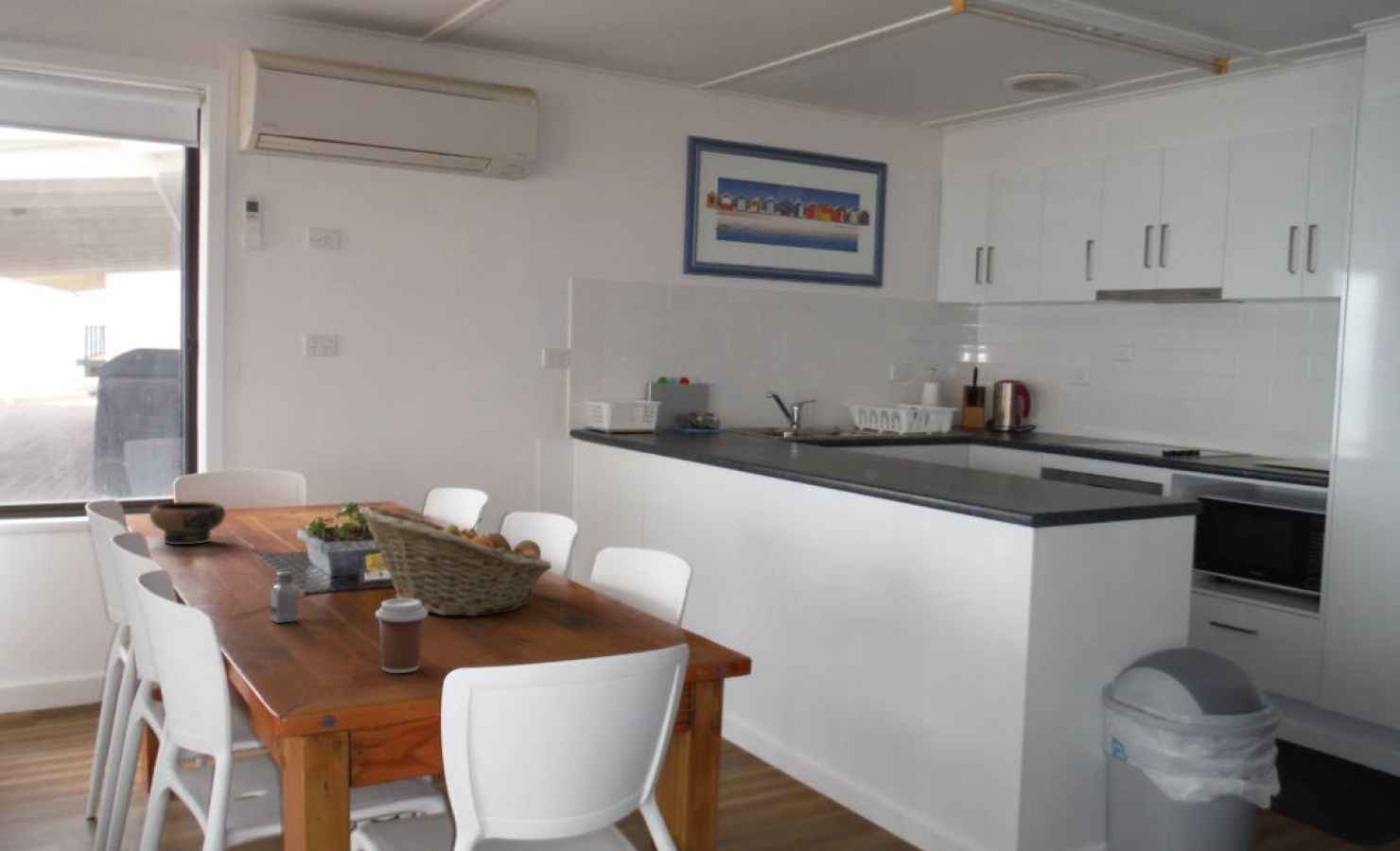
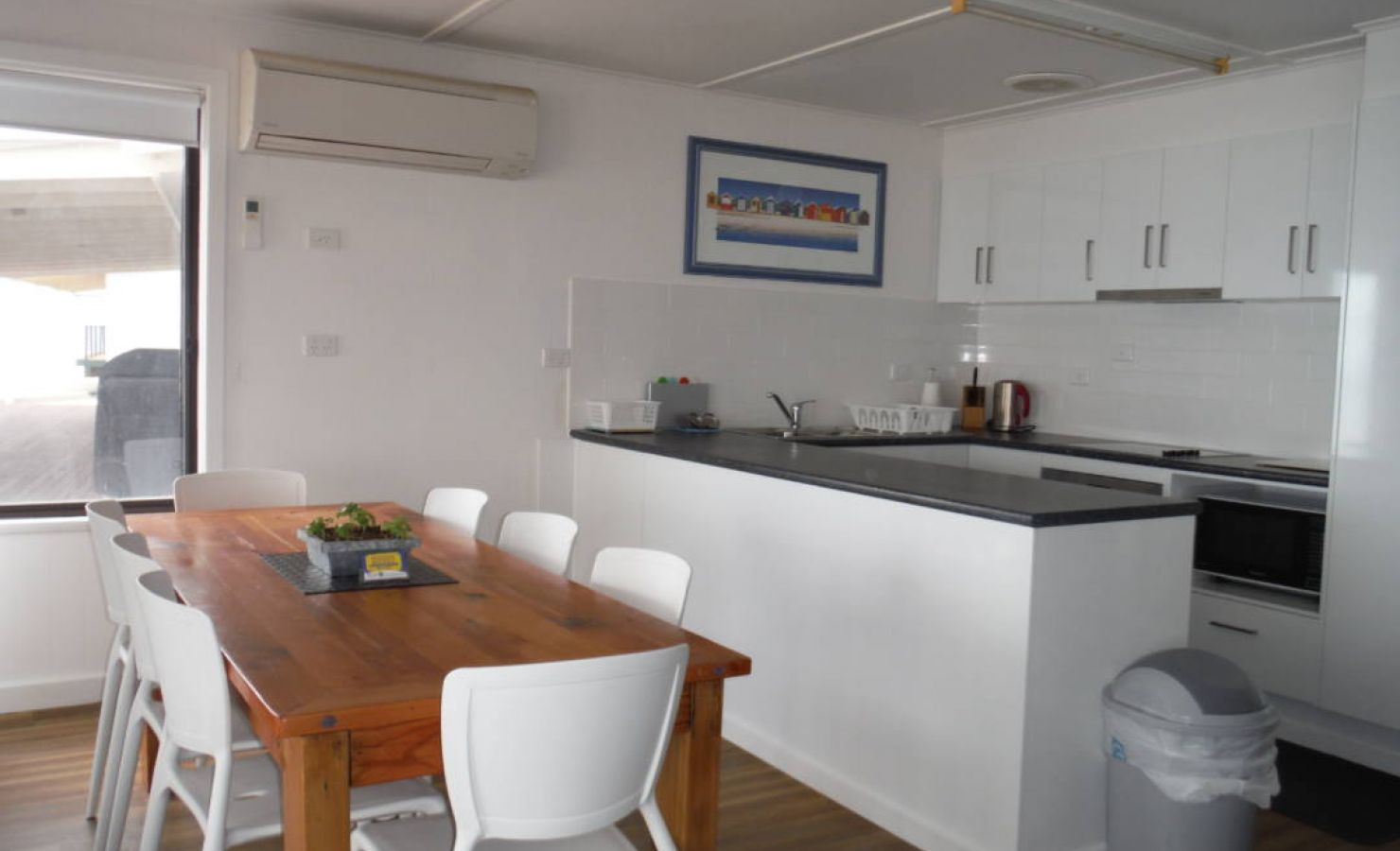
- fruit basket [358,505,553,617]
- saltshaker [270,570,299,624]
- bowl [149,500,227,546]
- coffee cup [375,598,429,674]
